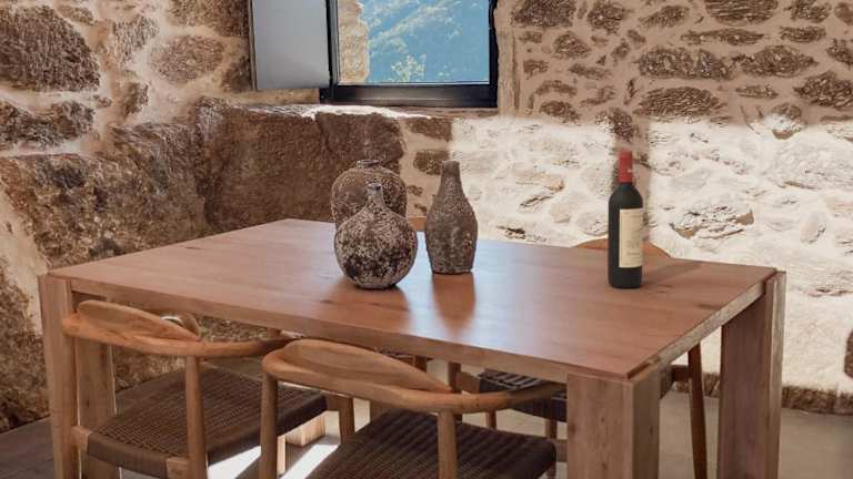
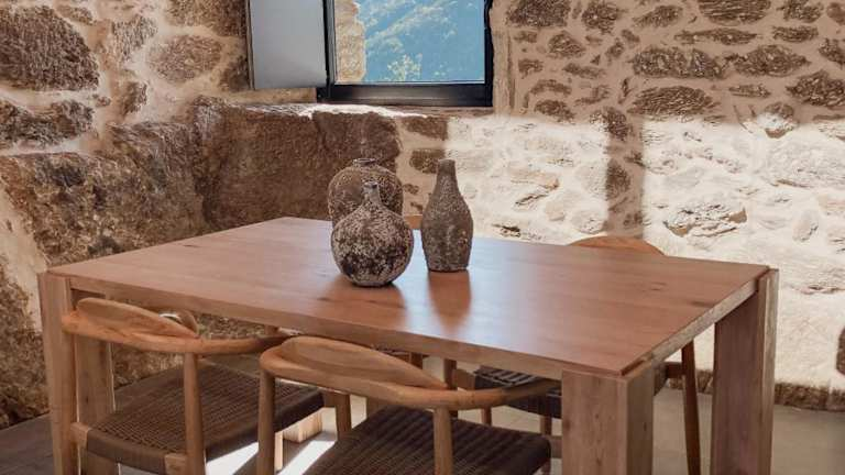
- wine bottle [606,150,644,289]
